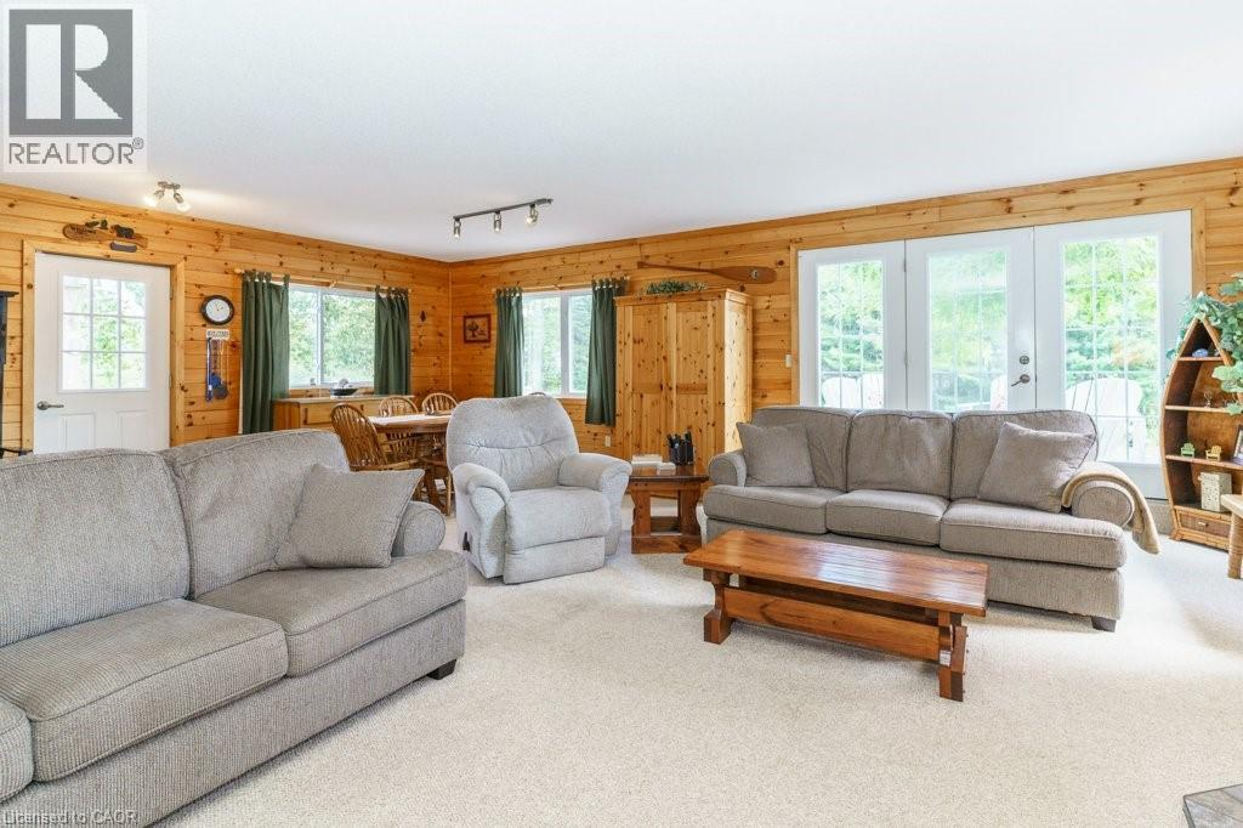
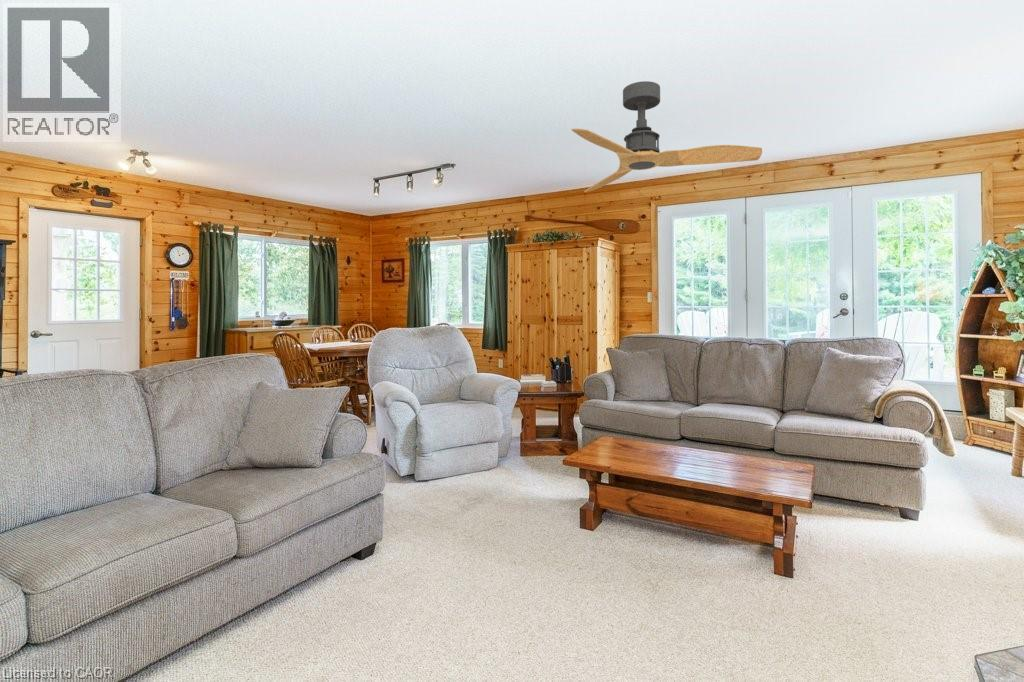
+ ceiling fan [570,80,763,193]
